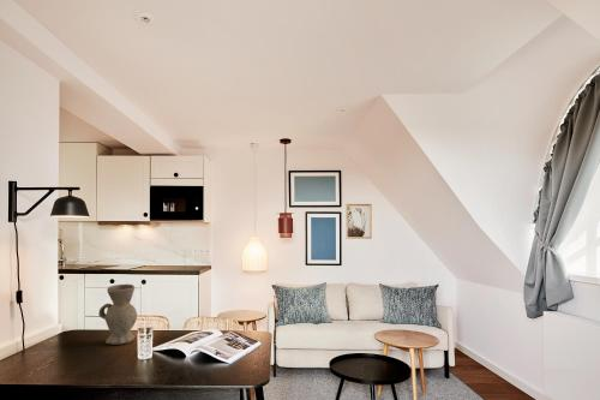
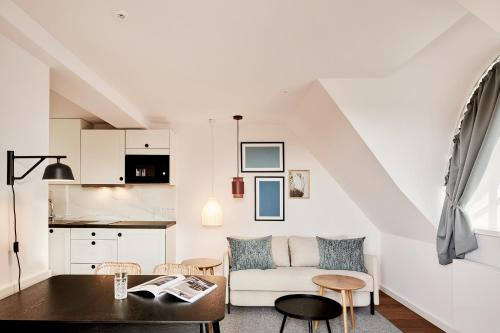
- vase [97,283,138,346]
